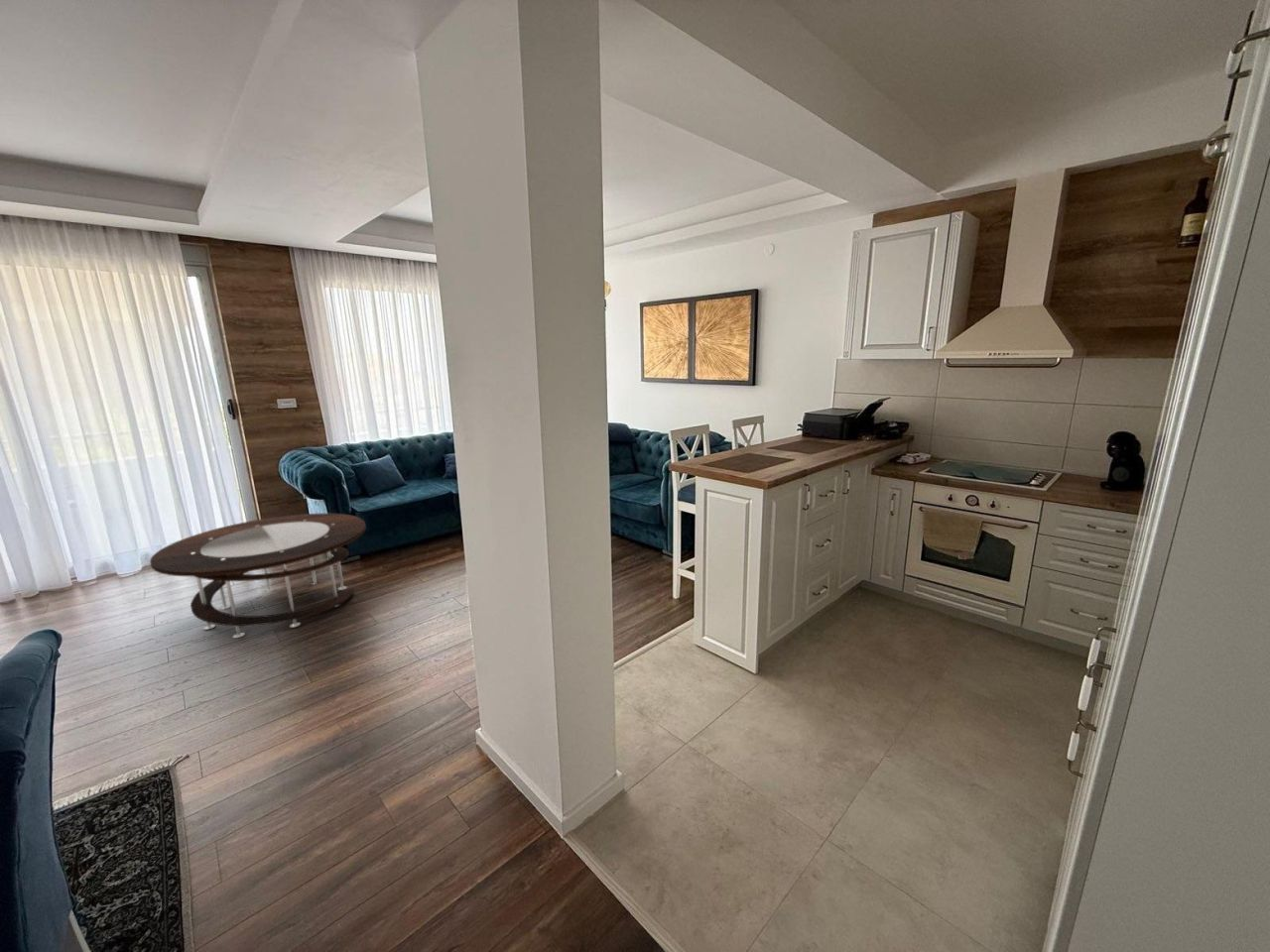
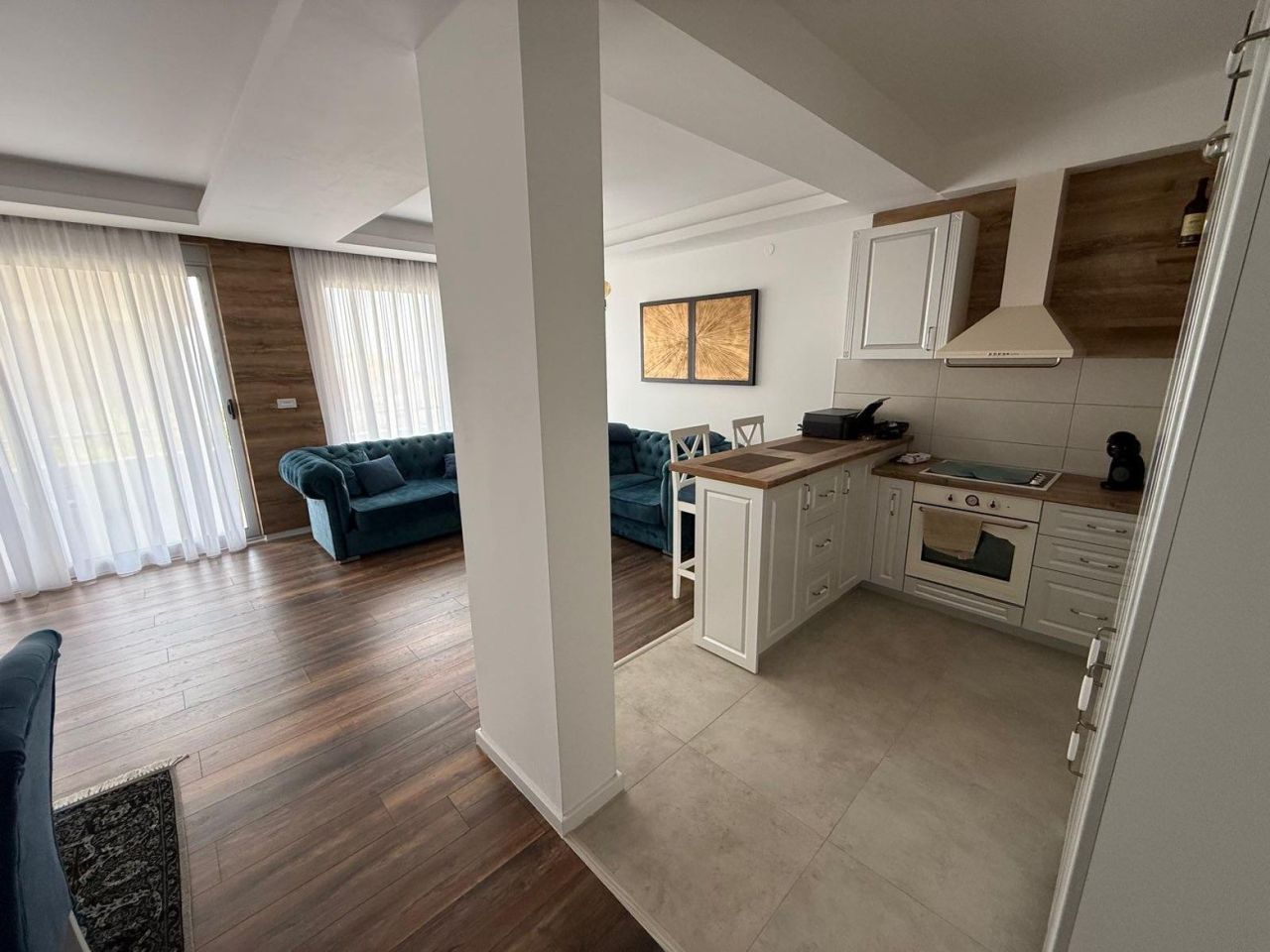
- coffee table [149,513,367,639]
